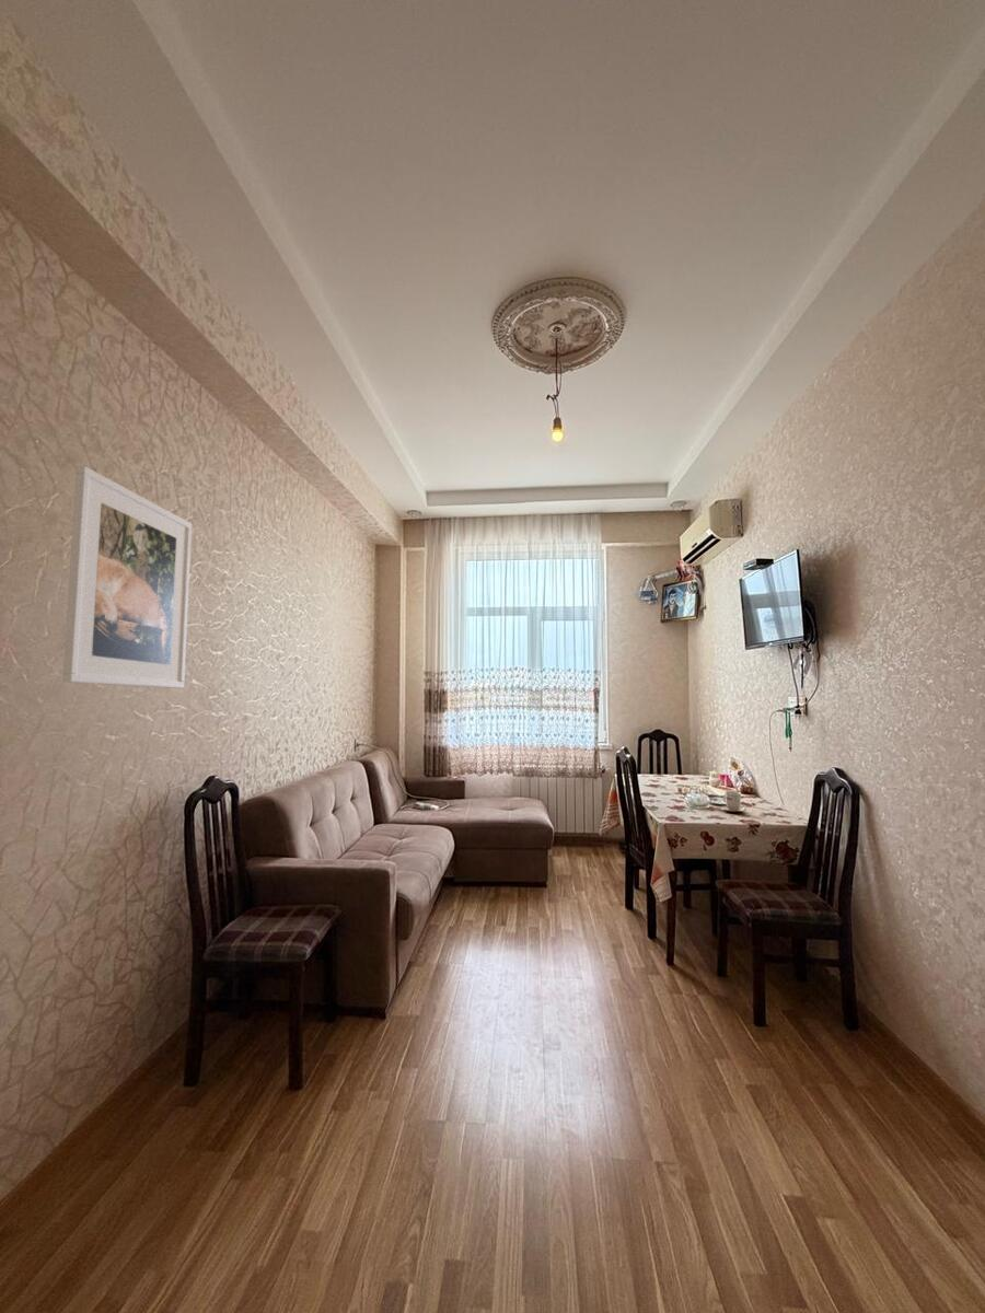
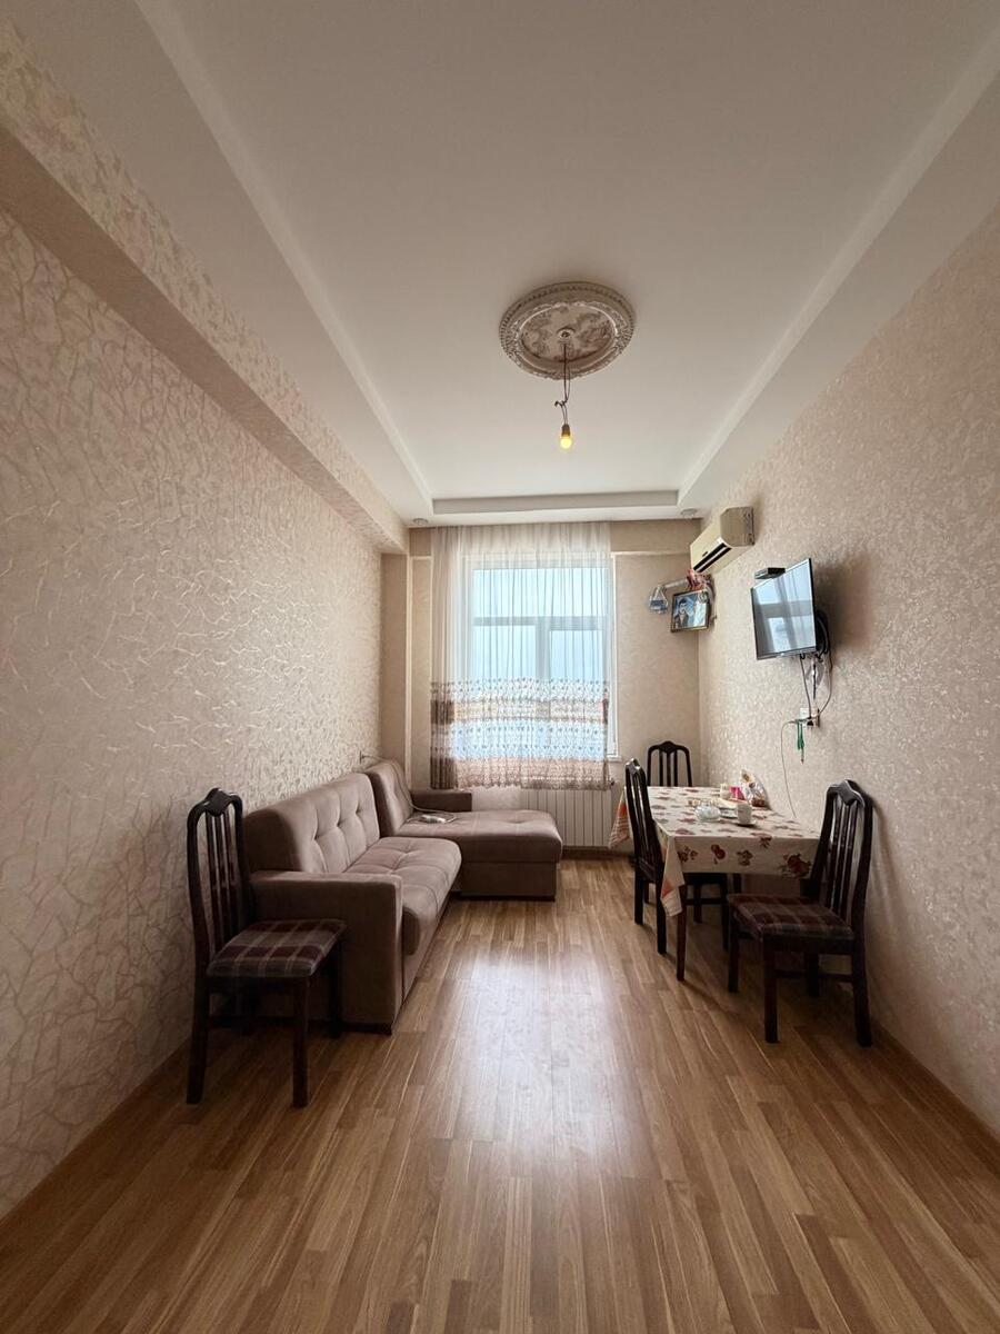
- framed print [61,465,193,689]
